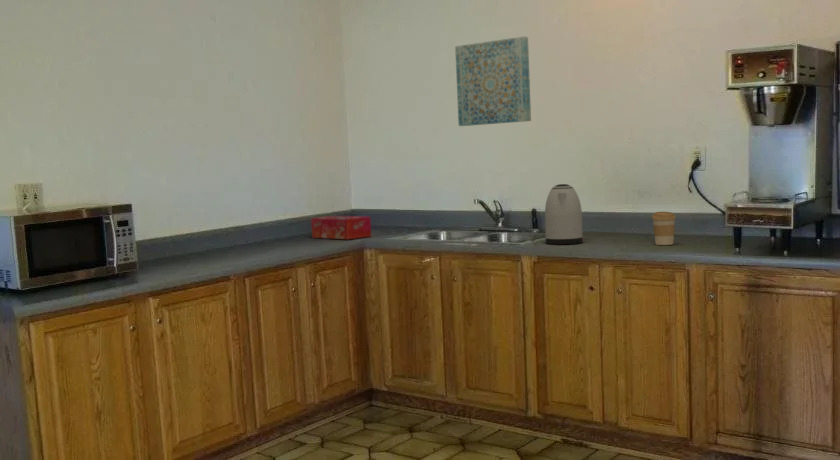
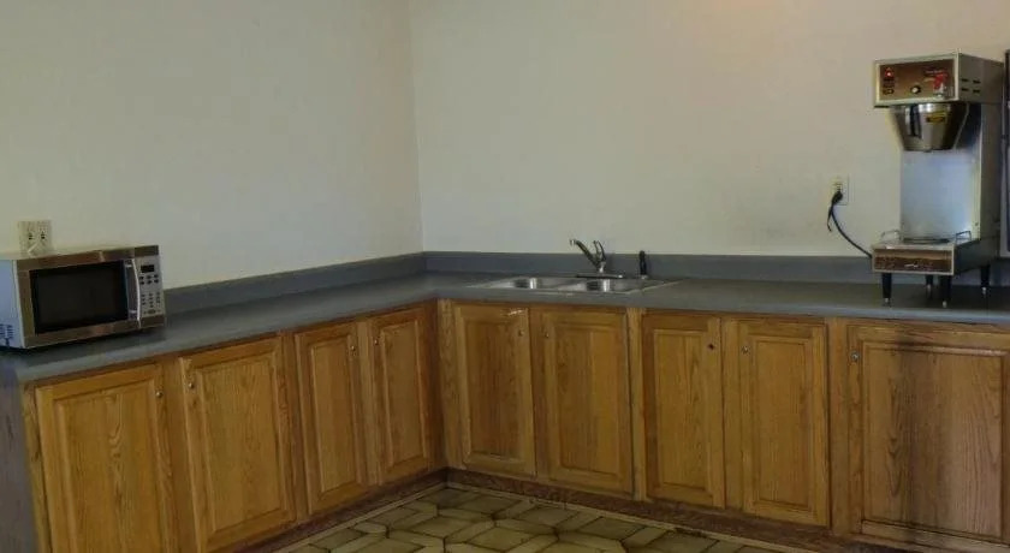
- kettle [544,183,584,245]
- coffee cup [651,211,677,246]
- wall art [454,36,532,127]
- tissue box [310,215,372,240]
